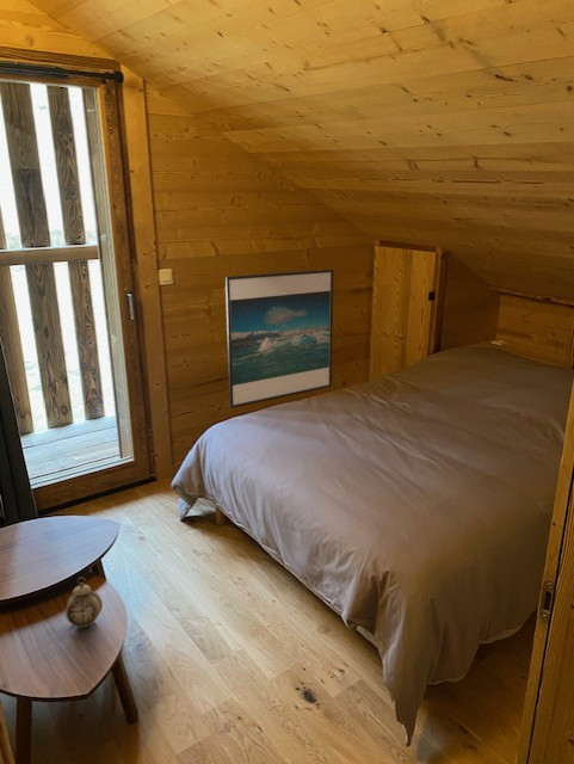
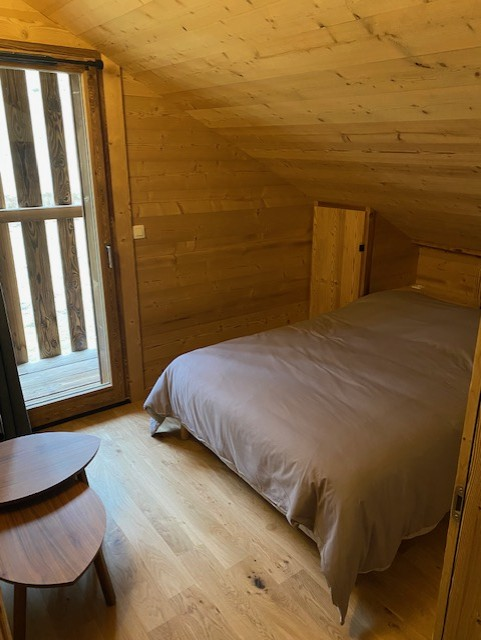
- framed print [224,269,334,409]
- alarm clock [64,577,104,631]
